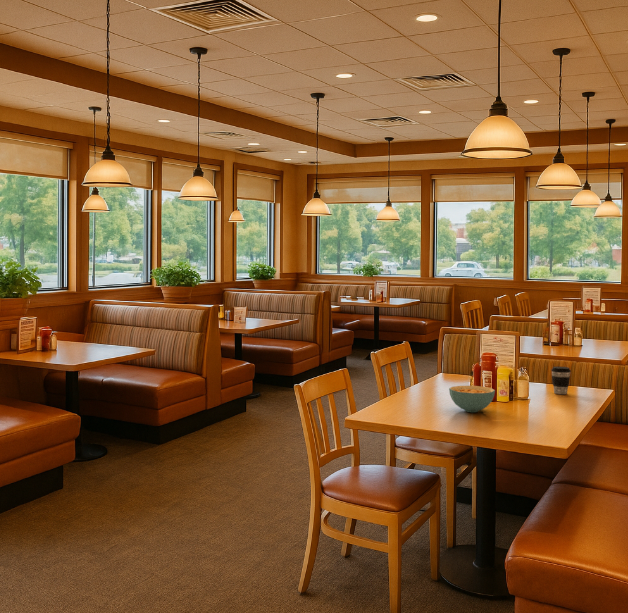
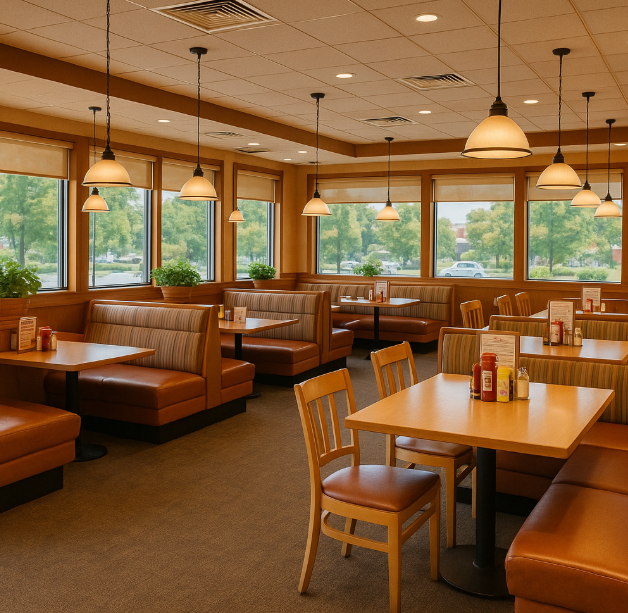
- coffee cup [550,366,572,395]
- cereal bowl [448,385,496,413]
